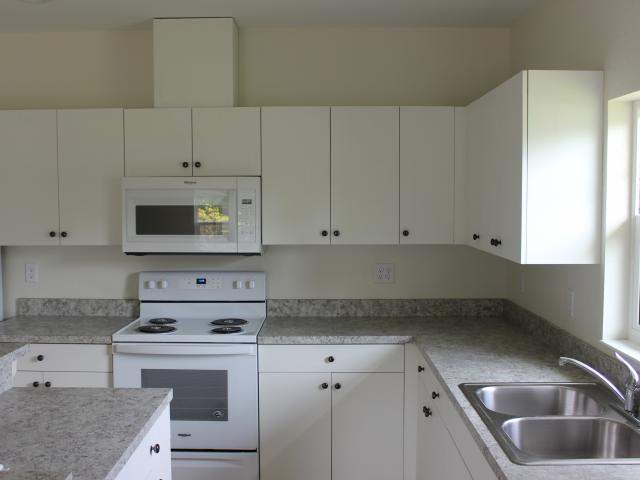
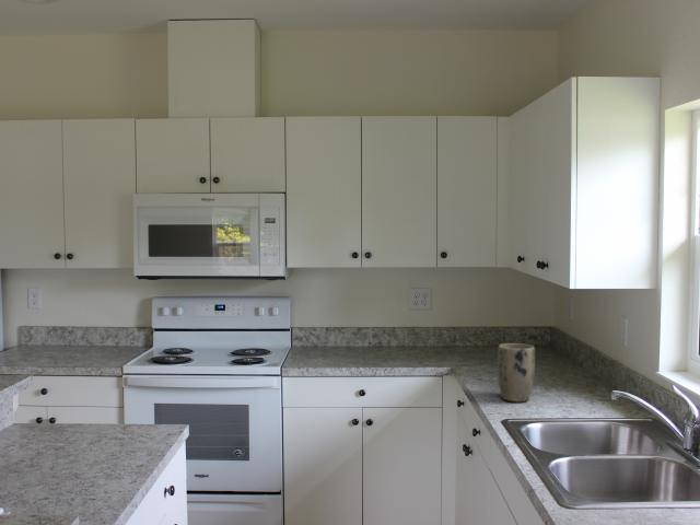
+ plant pot [497,342,536,404]
